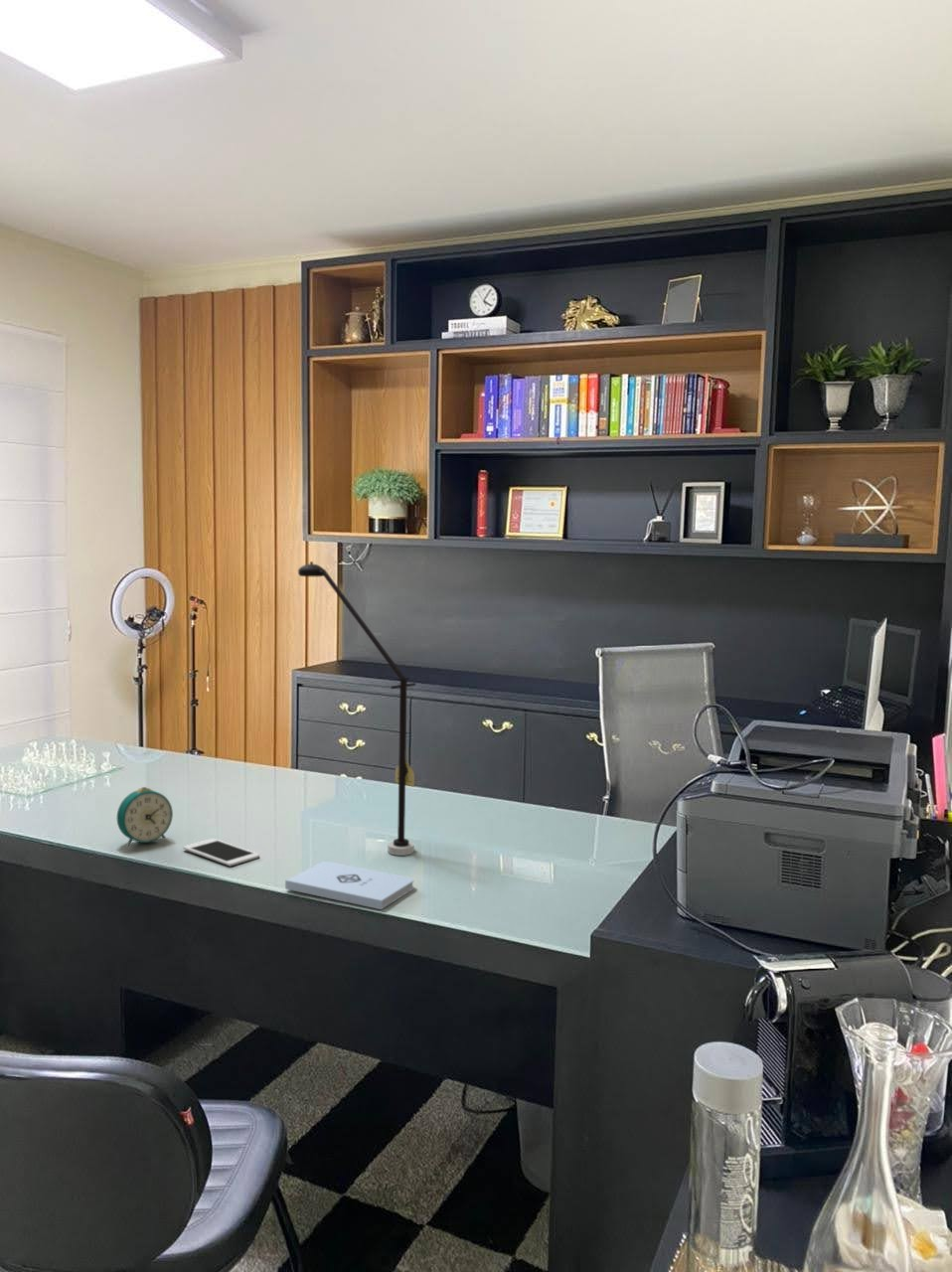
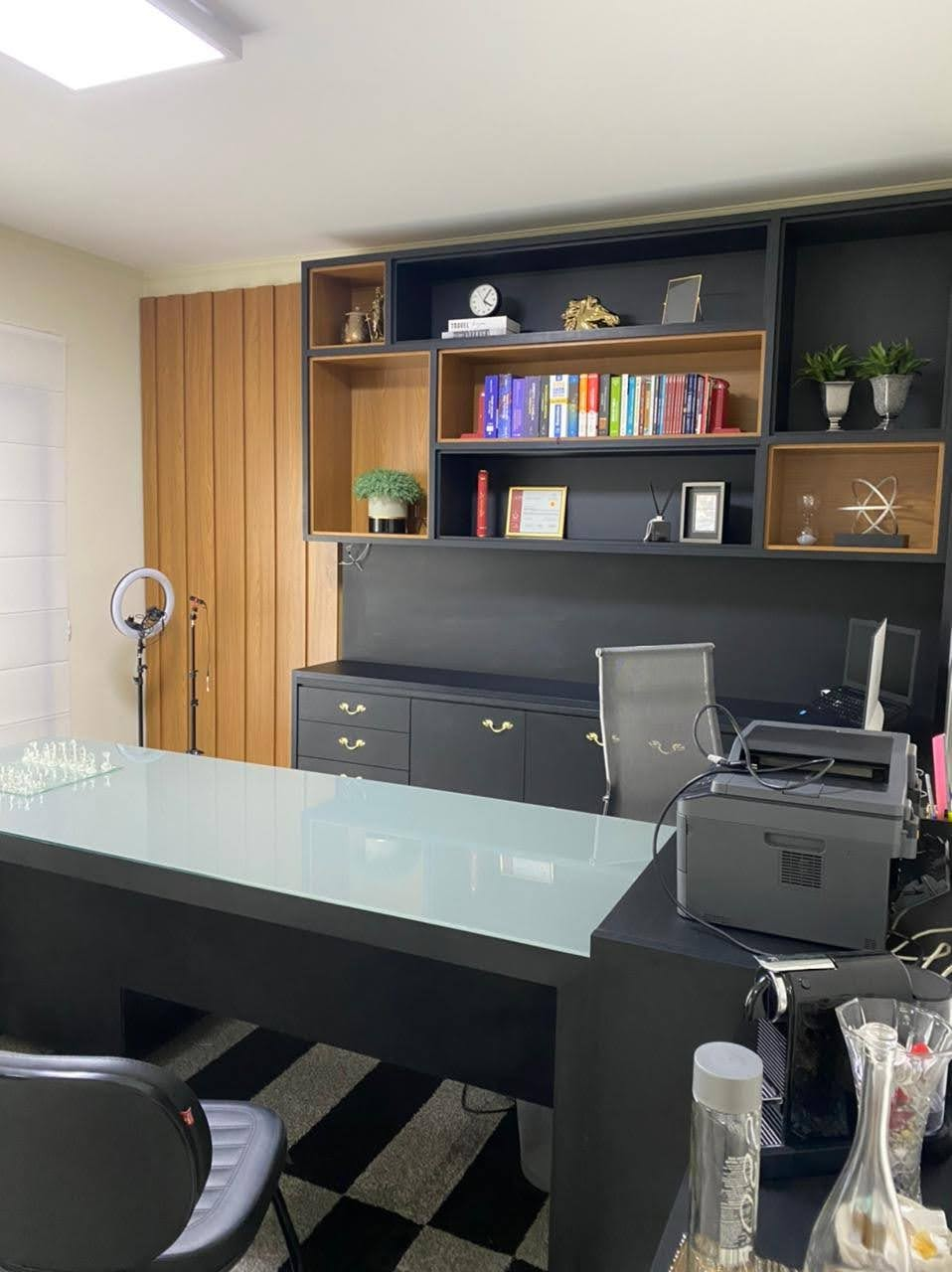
- cell phone [182,838,260,867]
- alarm clock [116,786,174,847]
- desk lamp [297,560,416,857]
- notepad [284,861,414,910]
